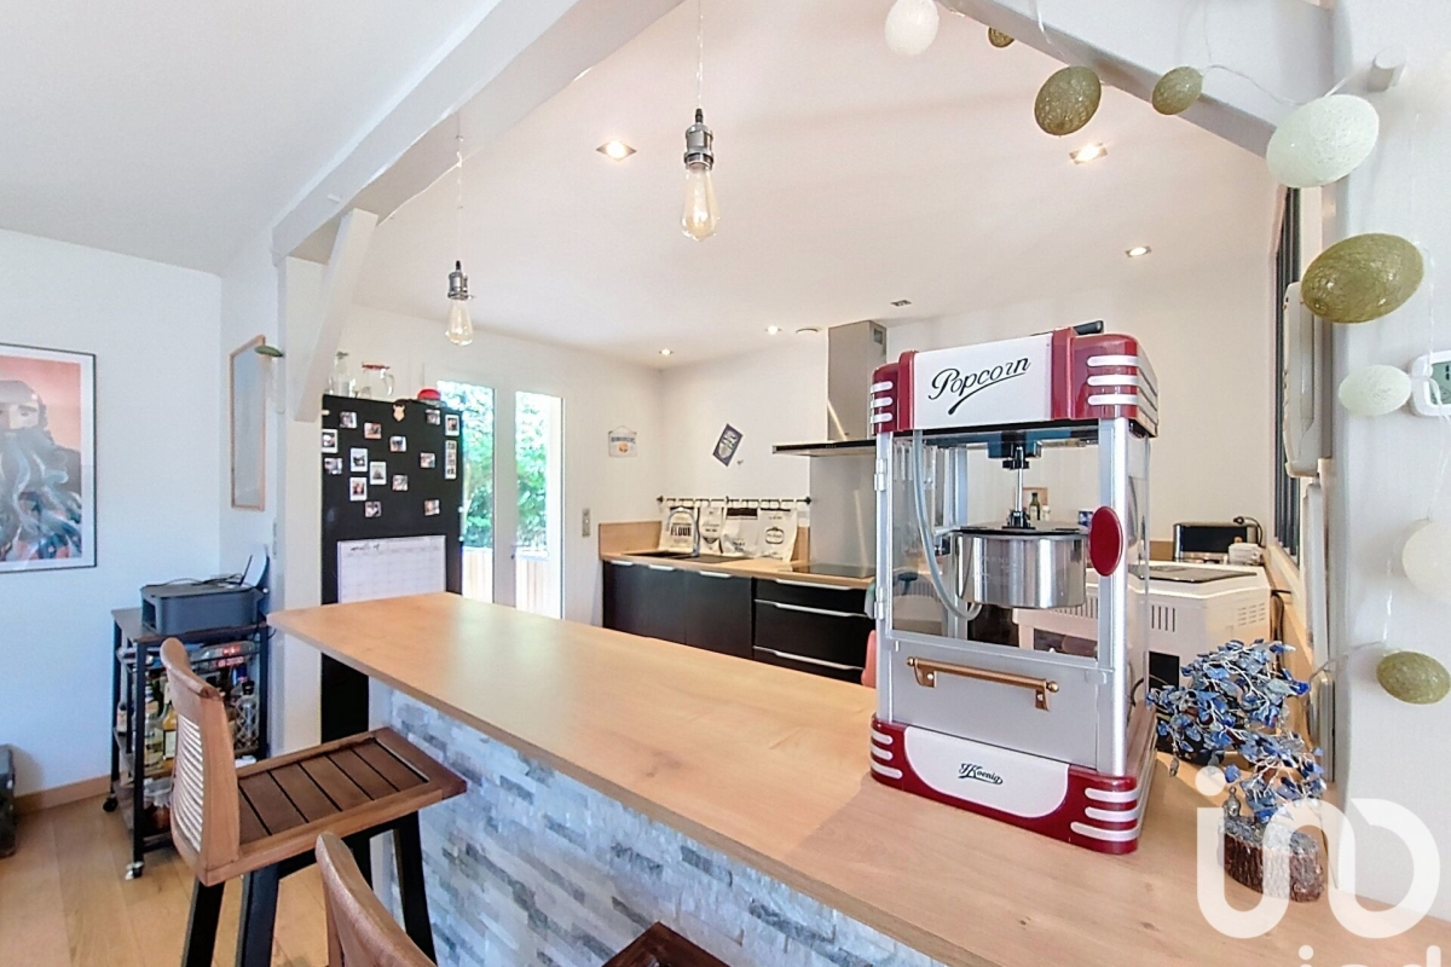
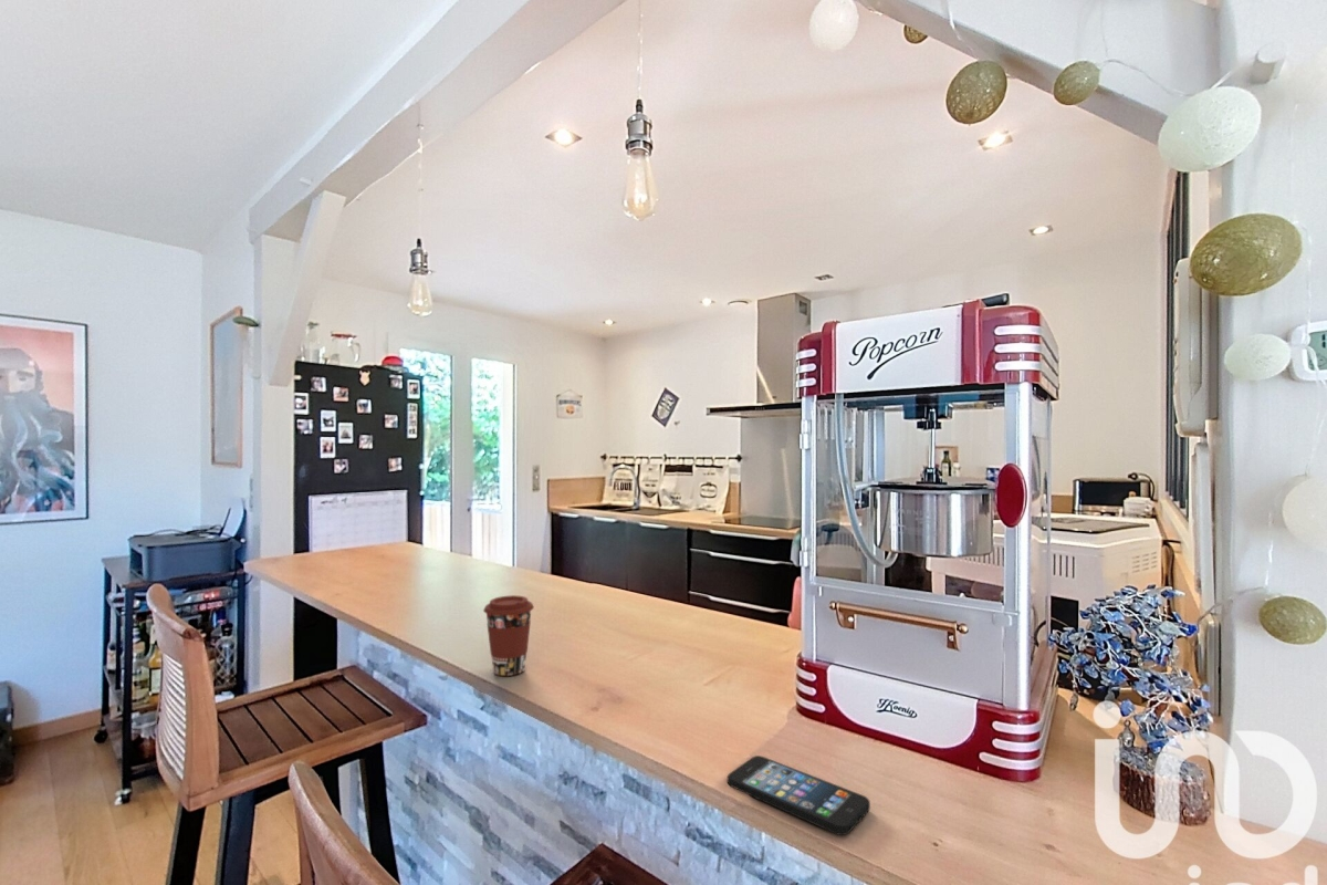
+ coffee cup [482,594,535,677]
+ smartphone [727,754,871,836]
